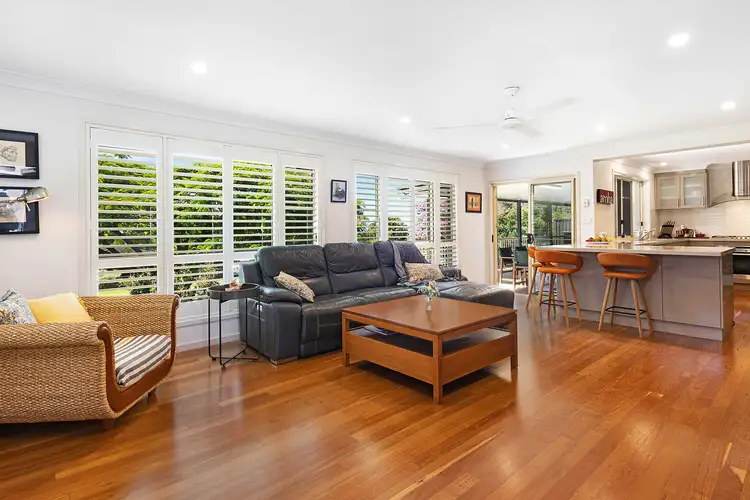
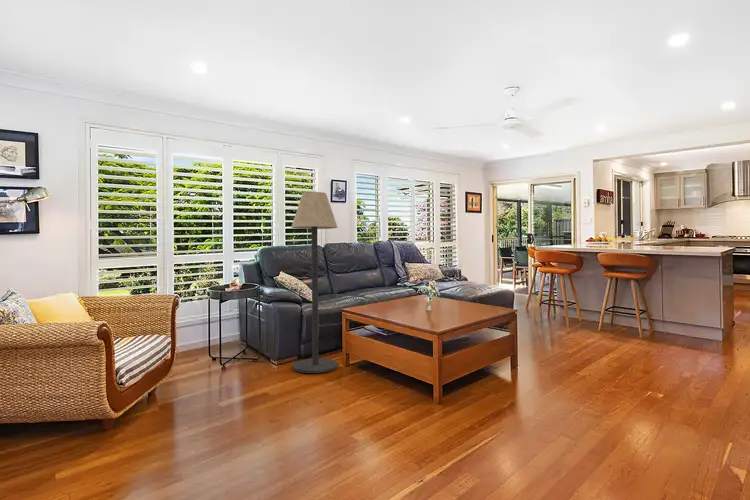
+ floor lamp [290,191,339,374]
